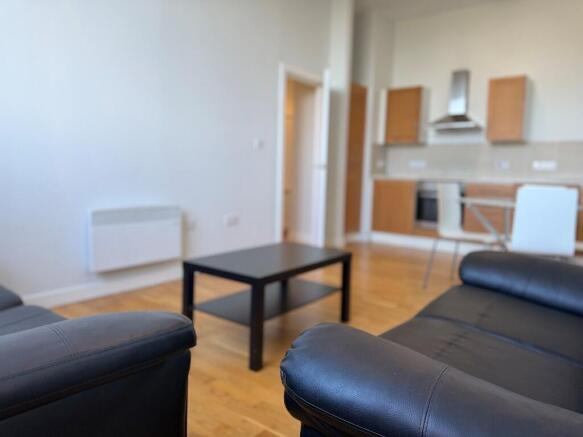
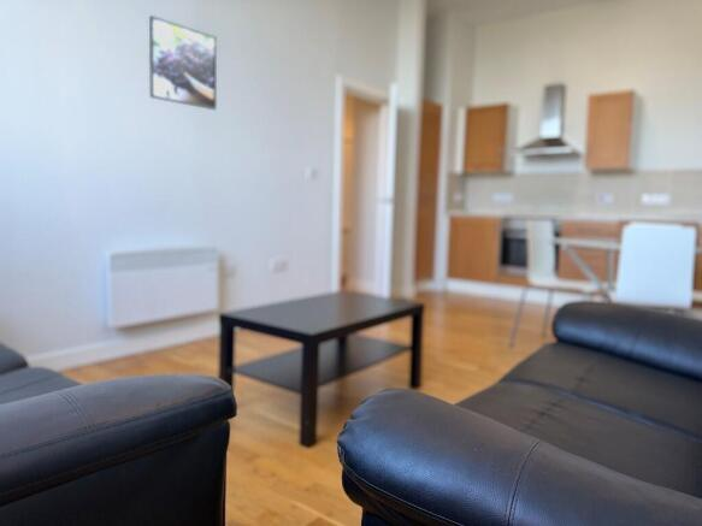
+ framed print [148,14,218,111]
